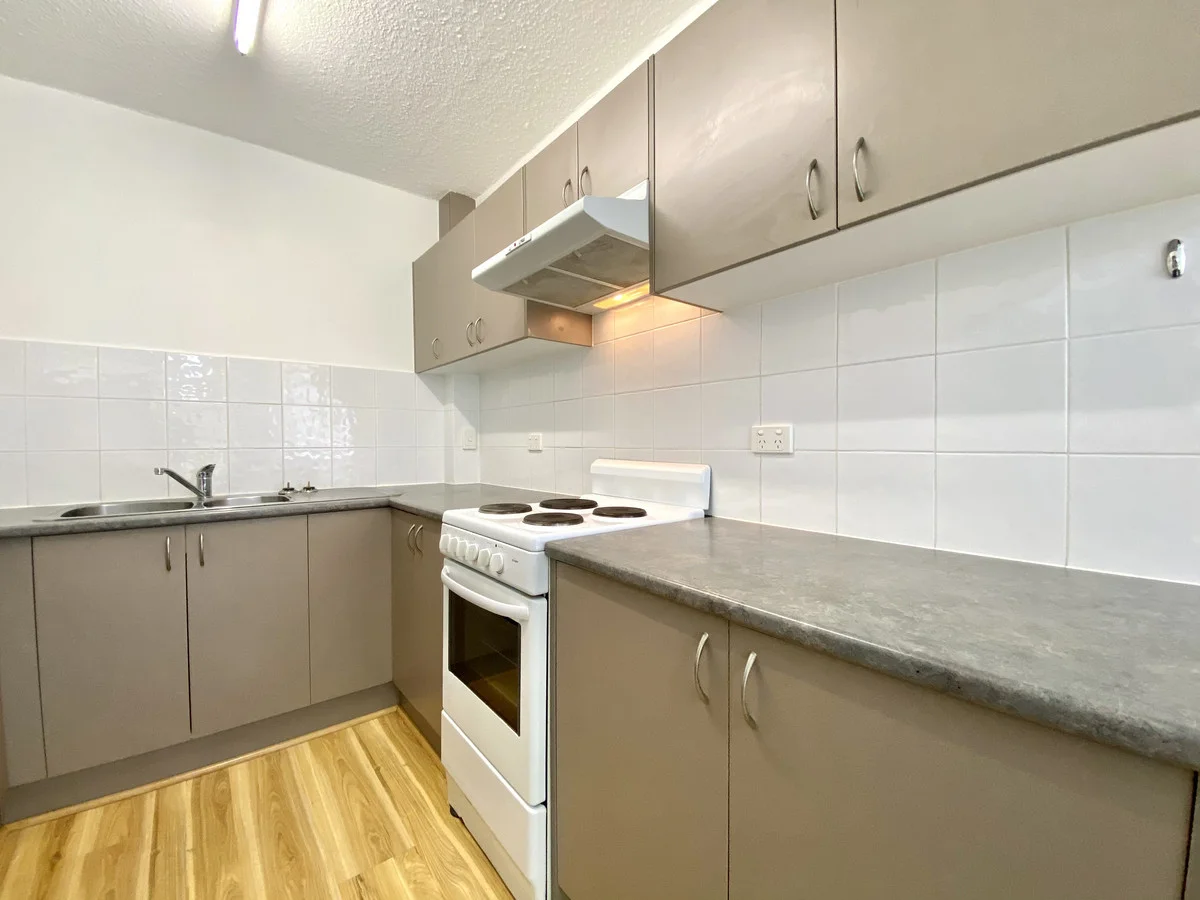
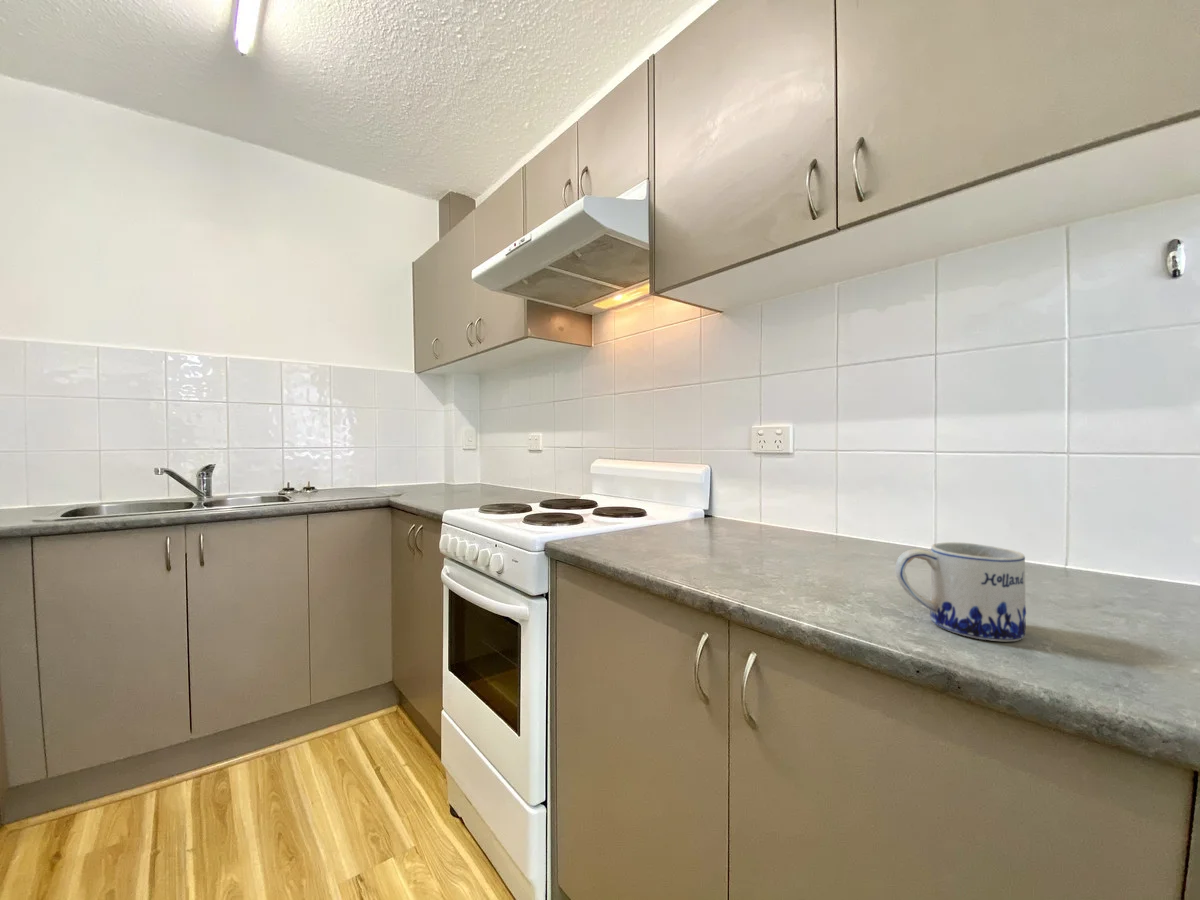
+ mug [895,541,1027,642]
